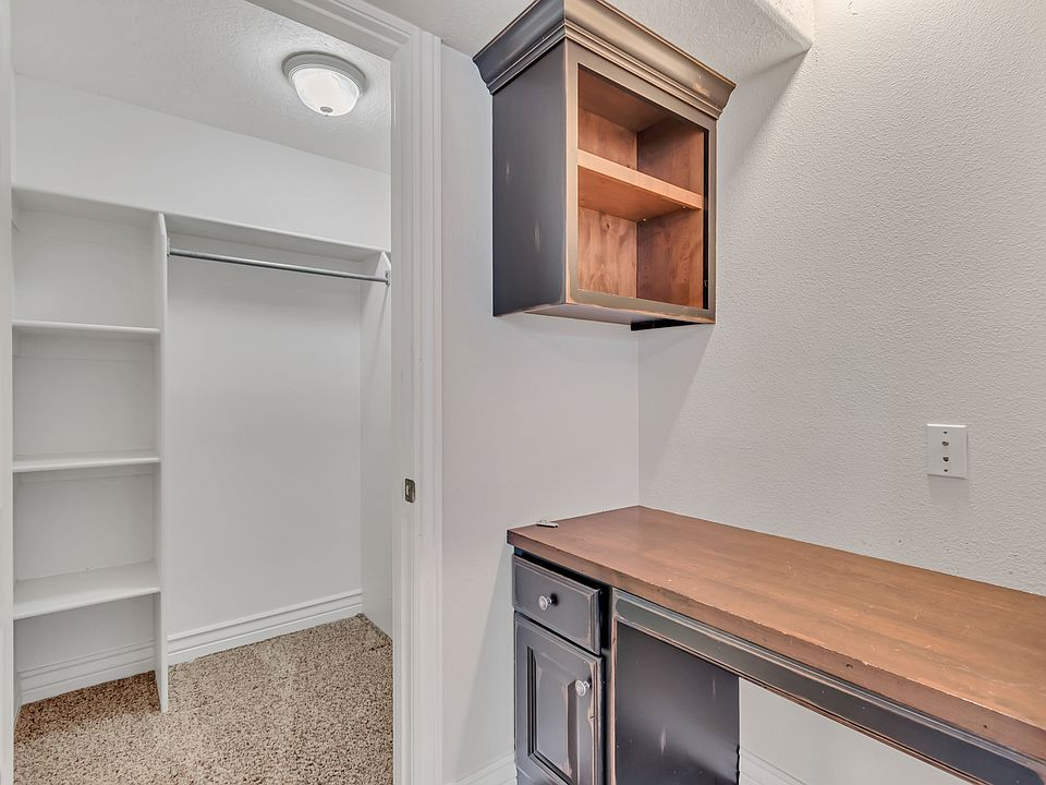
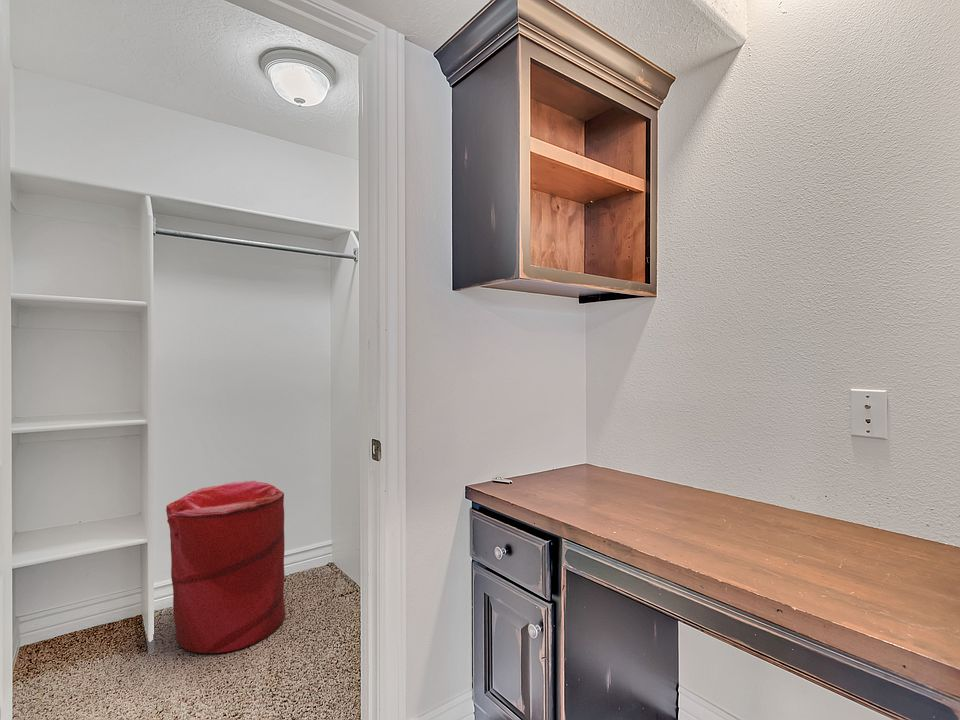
+ laundry hamper [165,480,286,654]
